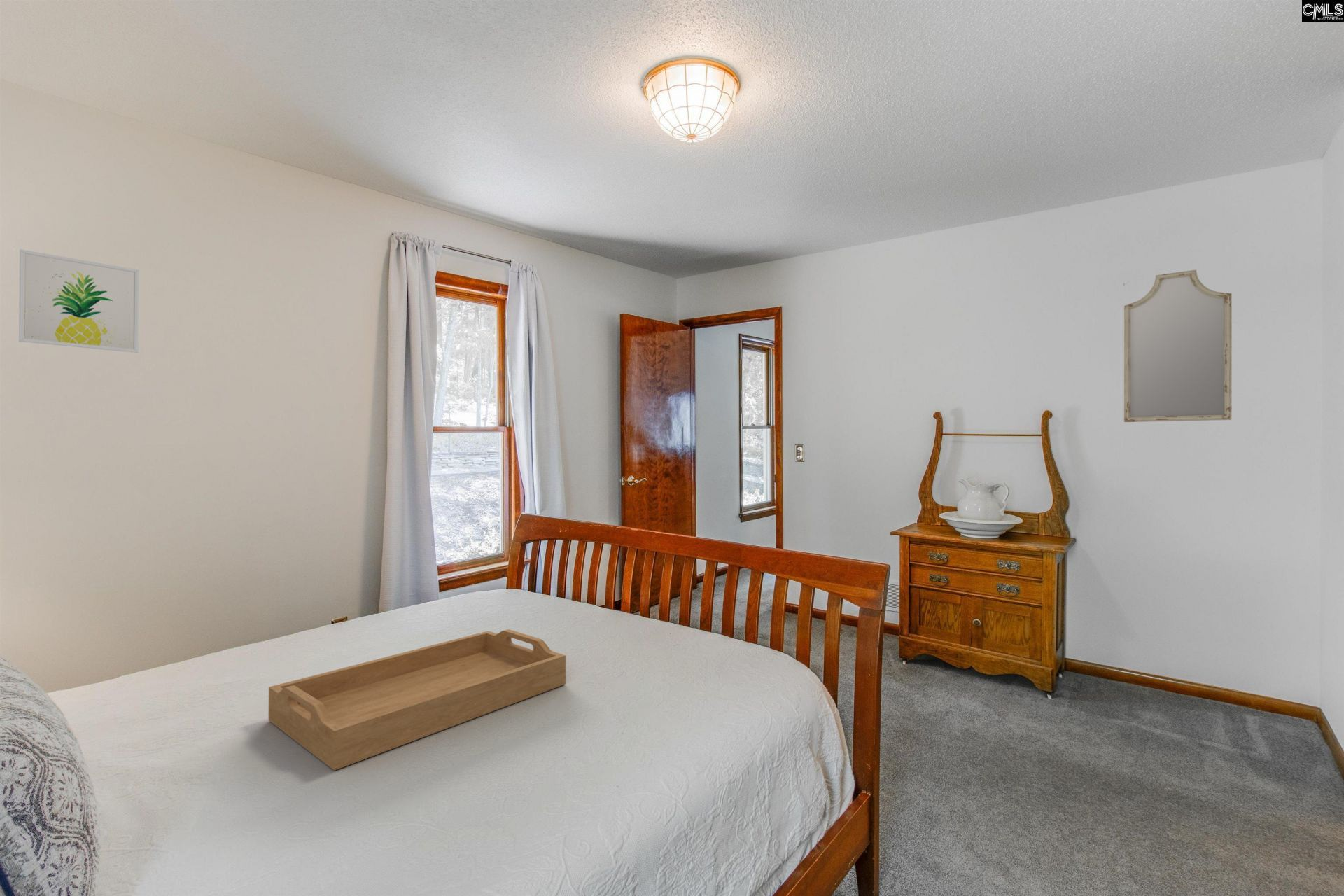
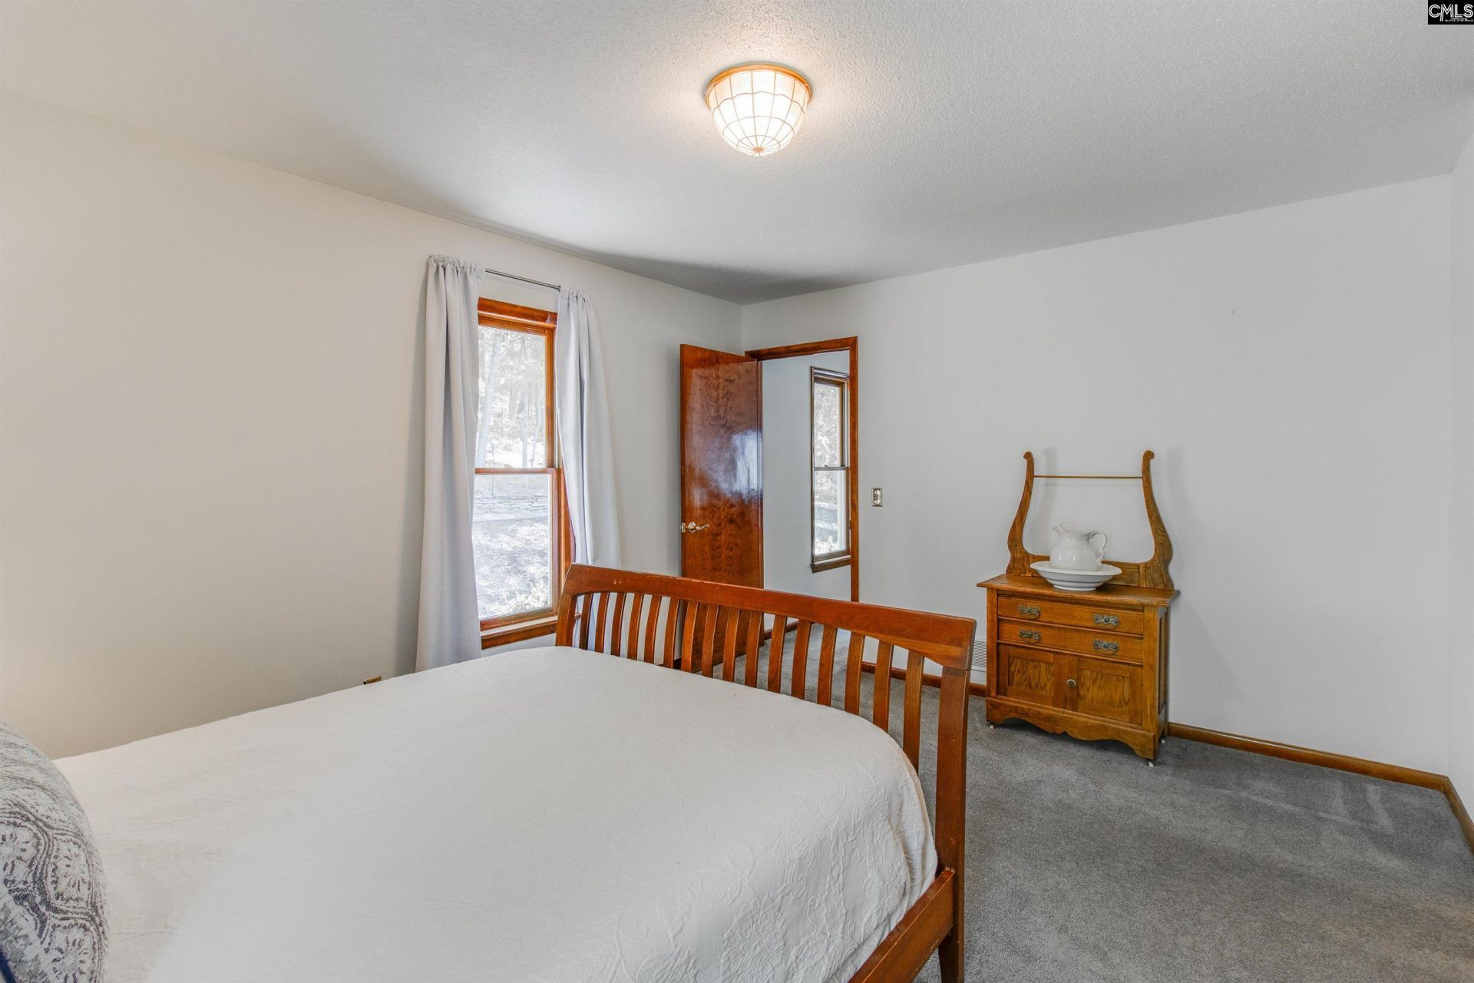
- home mirror [1124,269,1233,423]
- serving tray [268,629,566,771]
- wall art [18,248,140,353]
